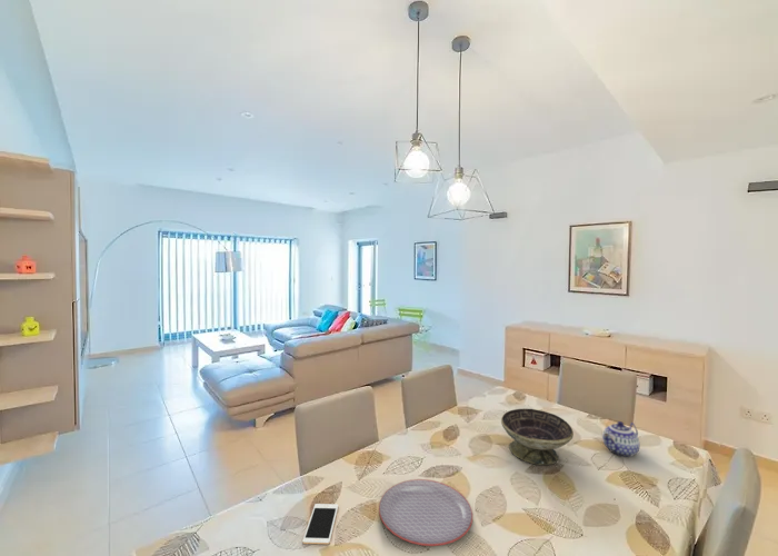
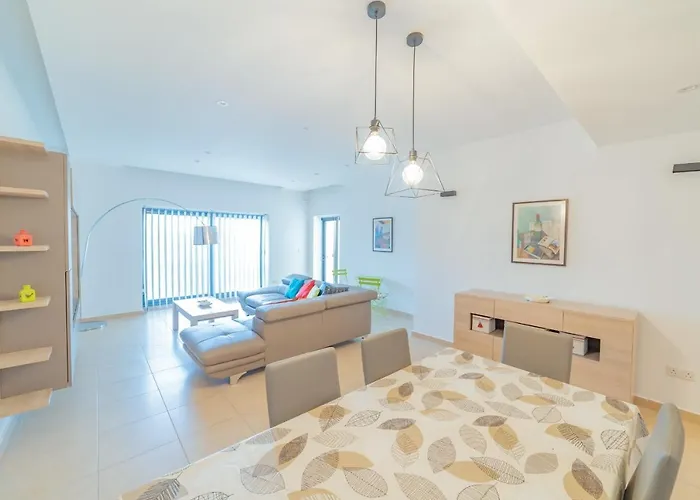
- plate [378,478,473,547]
- teapot [601,420,640,458]
- decorative bowl [500,408,575,466]
- cell phone [301,503,339,545]
